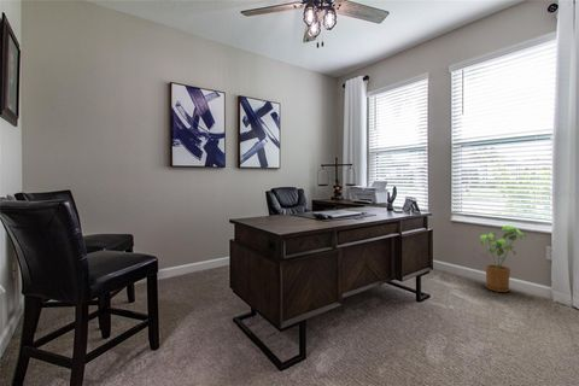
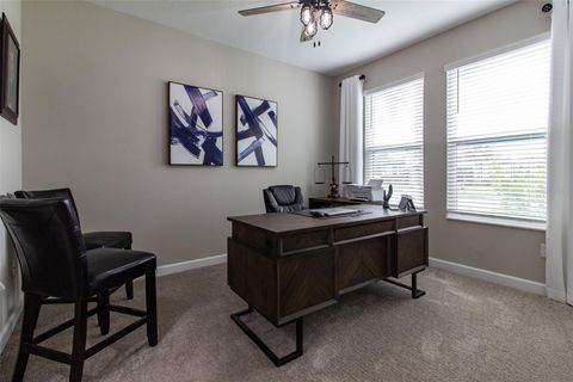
- house plant [479,224,526,293]
